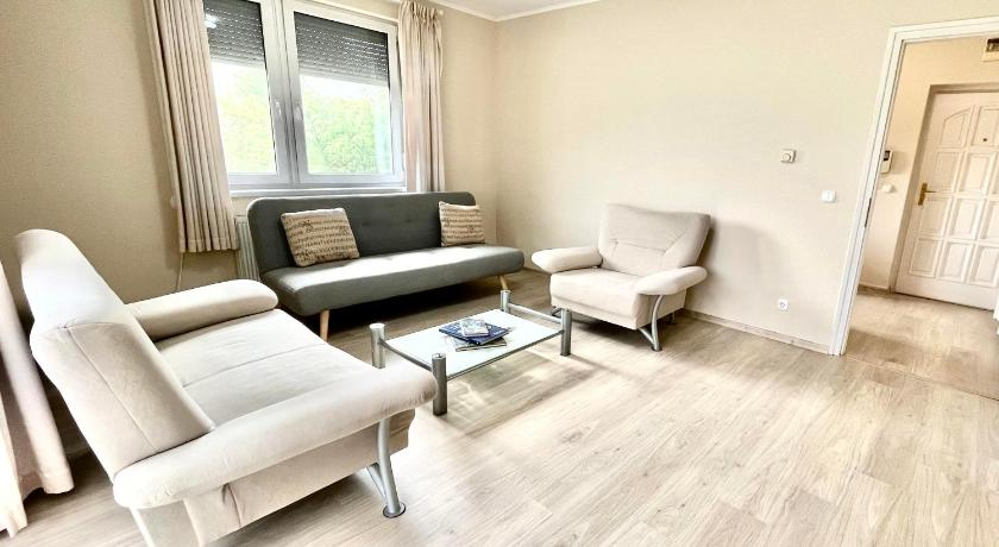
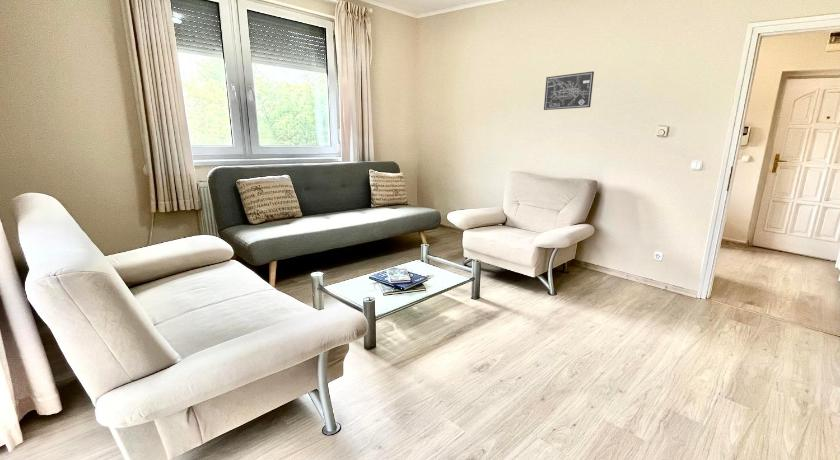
+ wall art [543,70,595,111]
